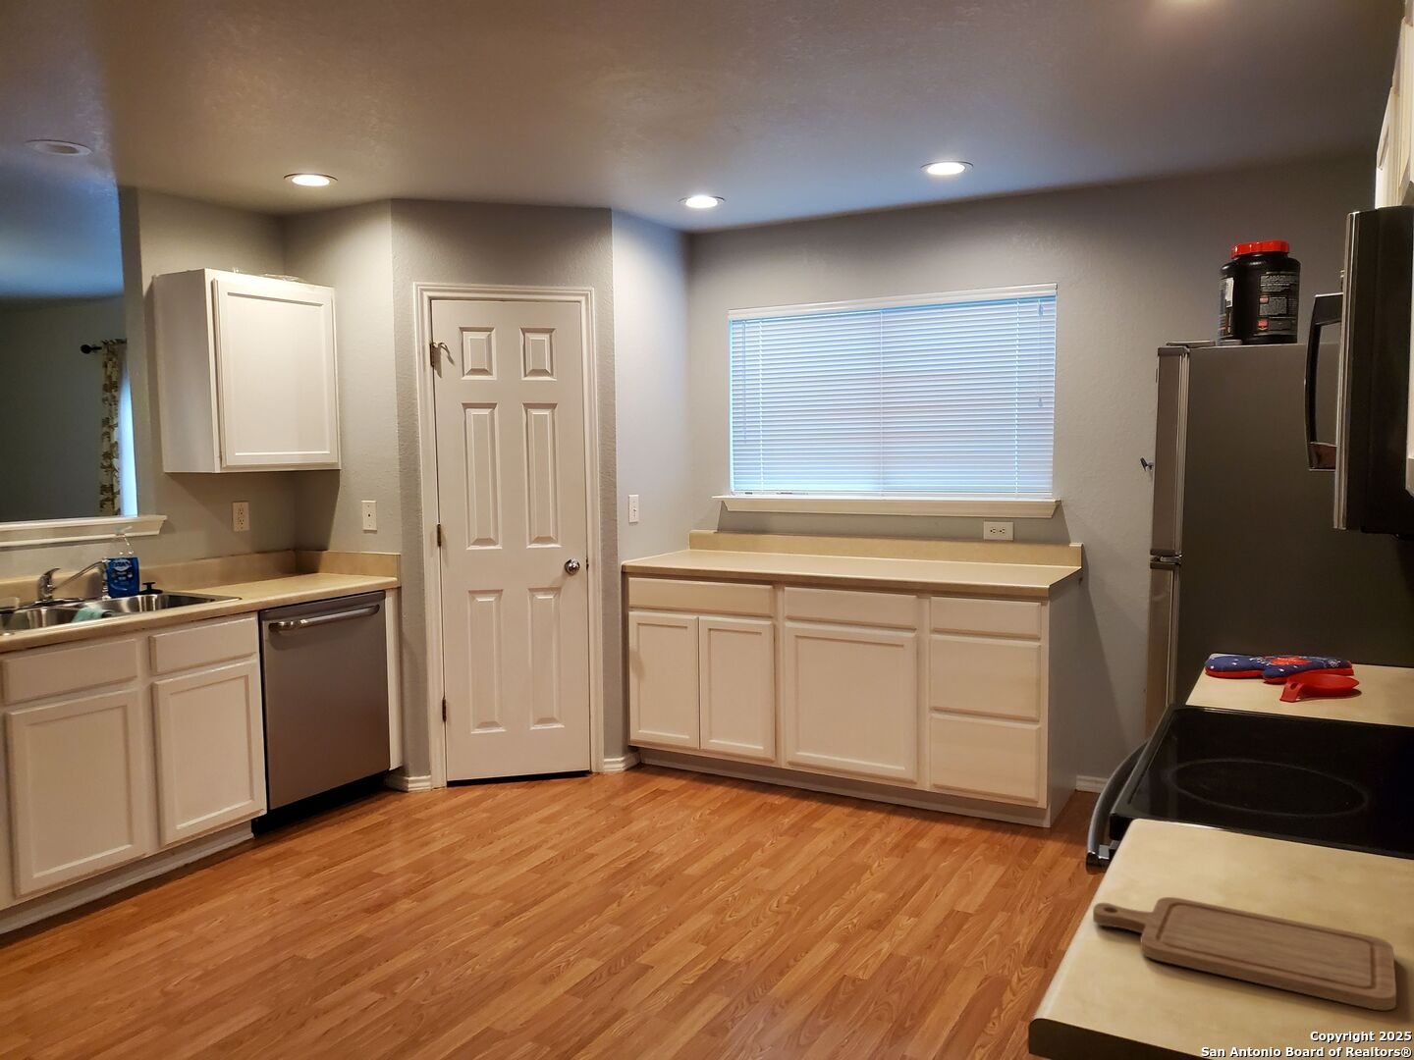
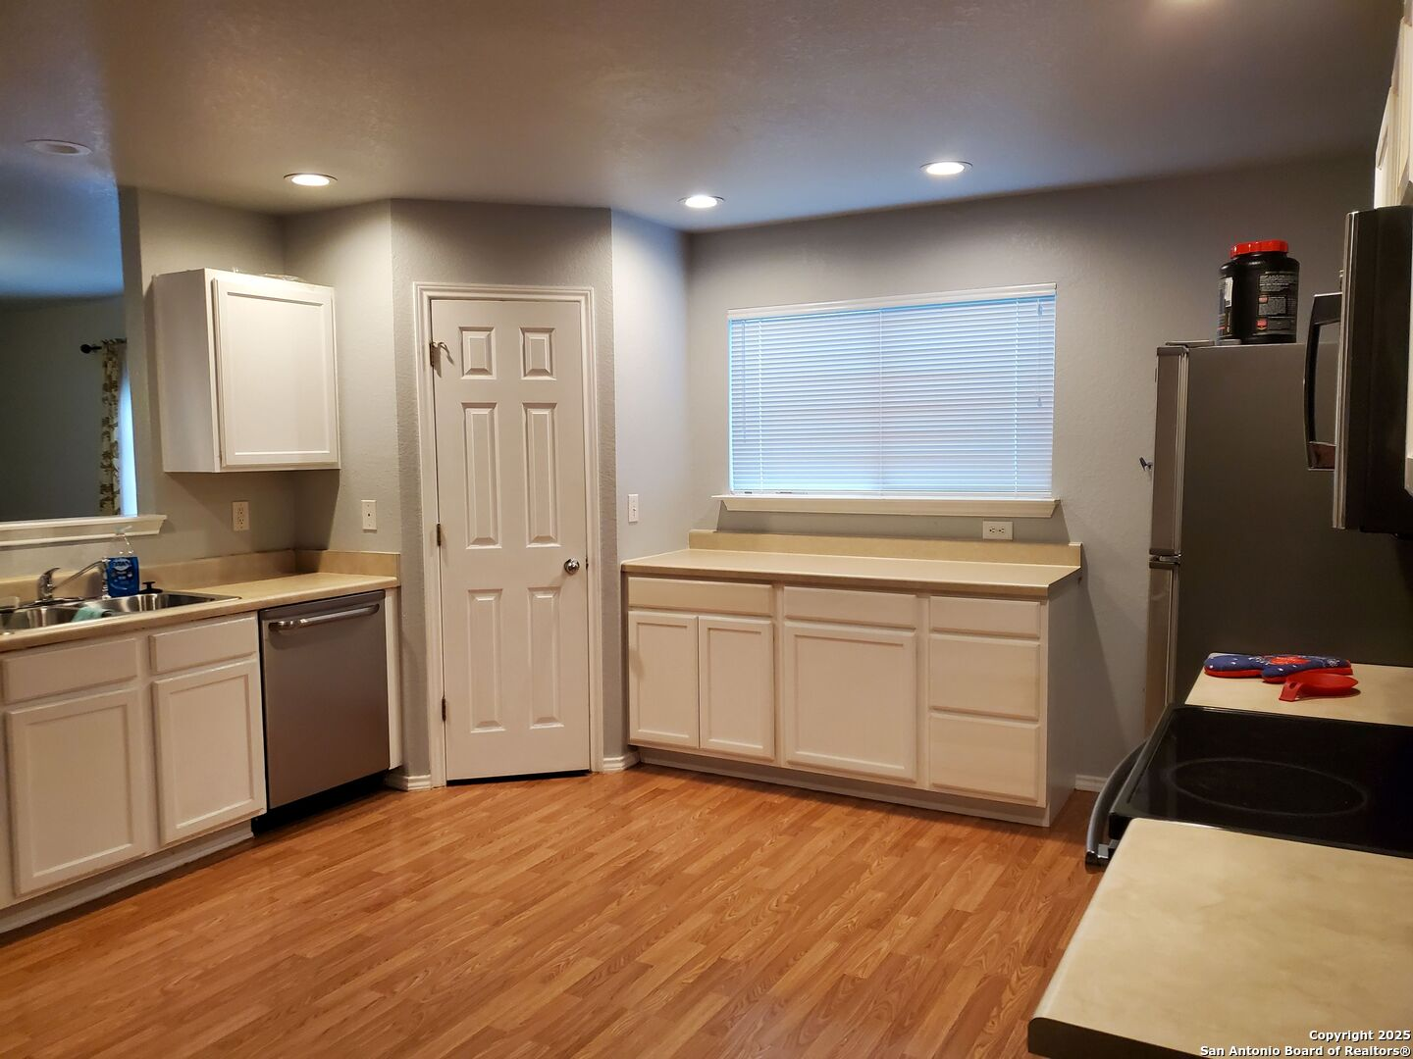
- chopping board [1092,896,1397,1012]
